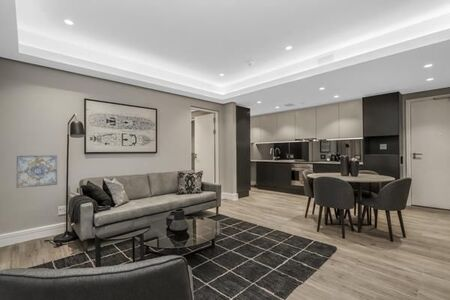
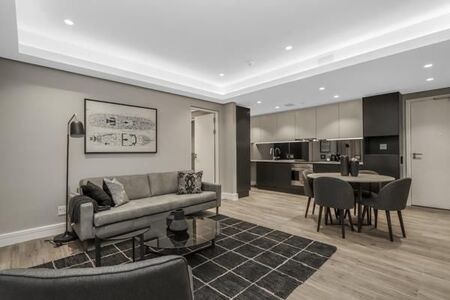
- wall art [16,154,58,189]
